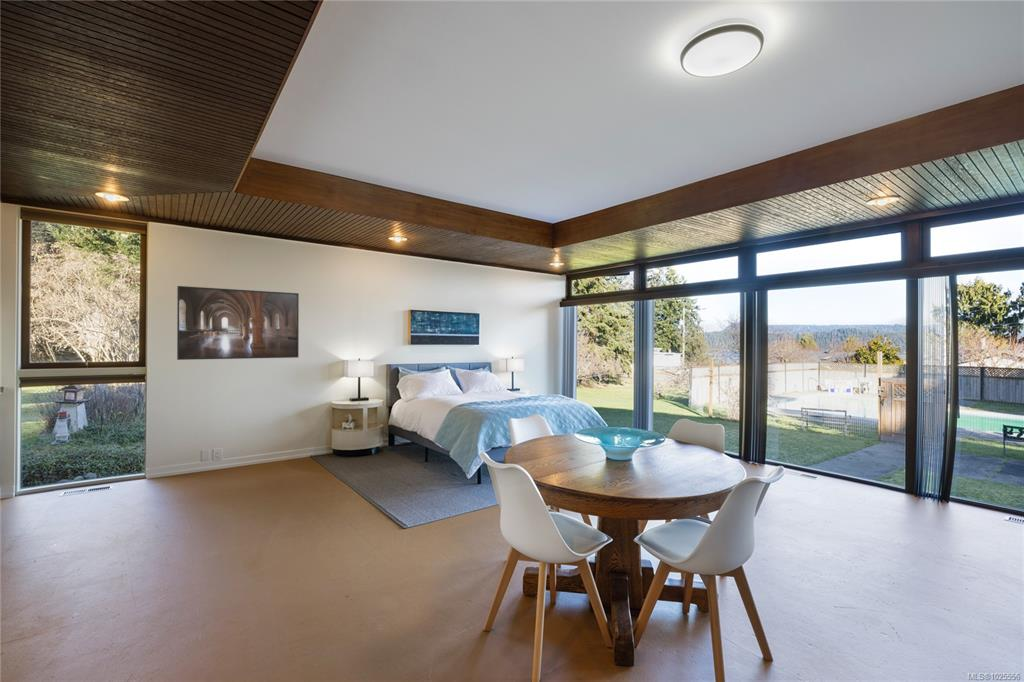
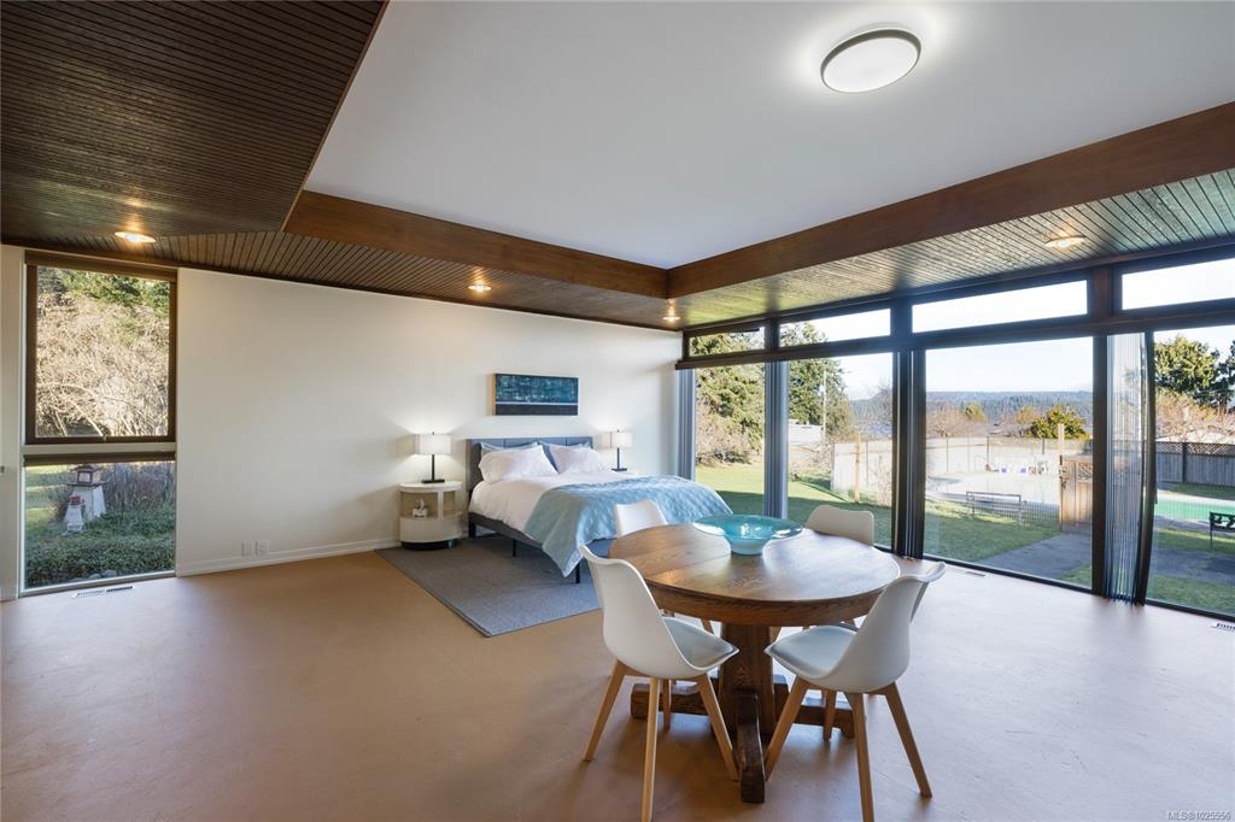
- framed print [176,285,300,361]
